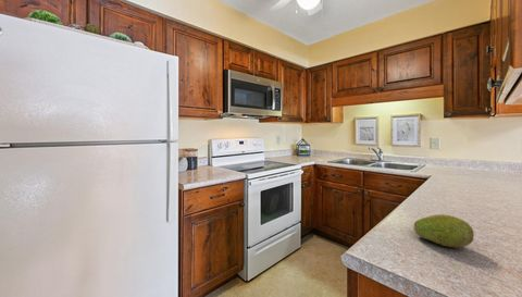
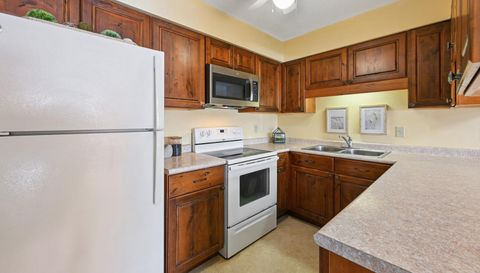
- fruit [412,213,475,248]
